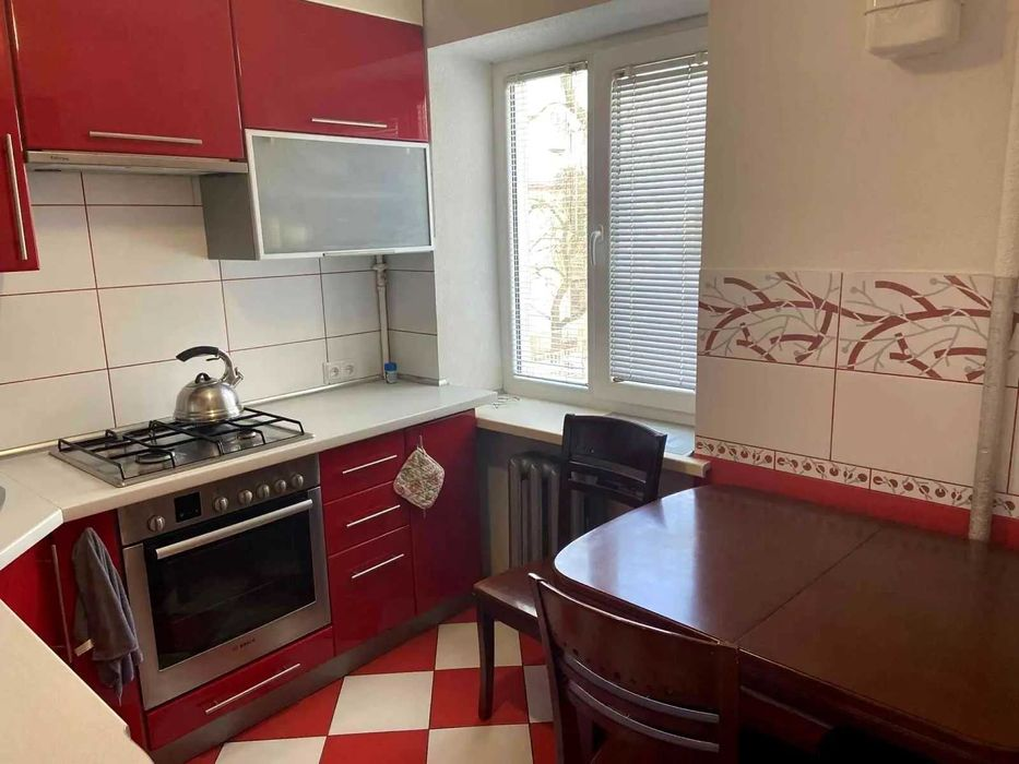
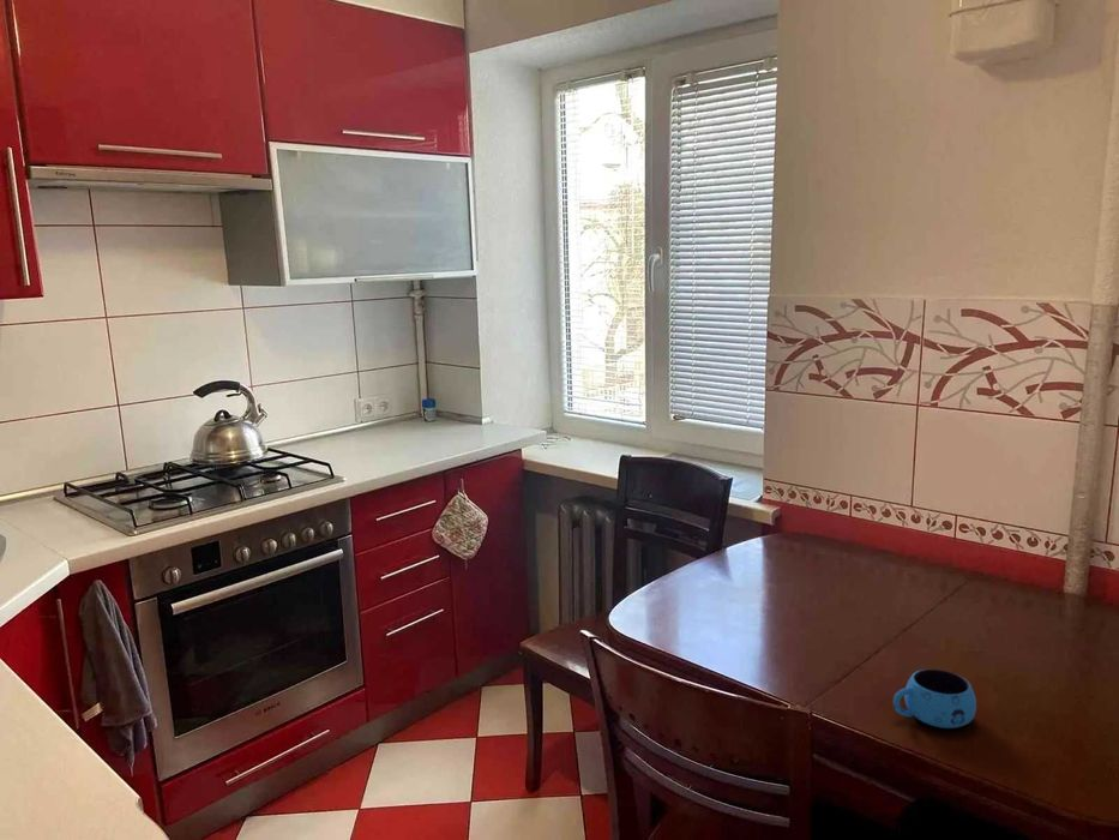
+ mug [892,668,977,730]
